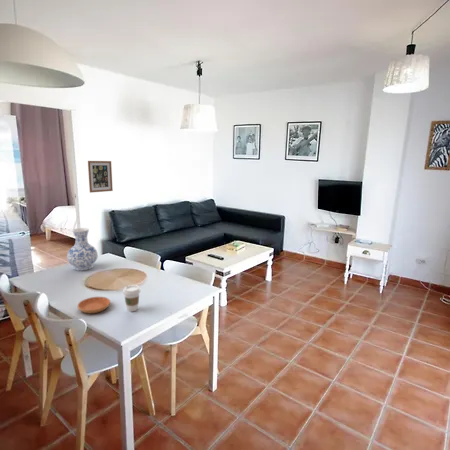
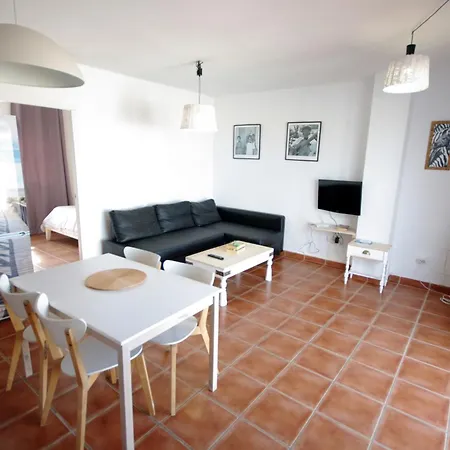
- vase [66,227,99,272]
- coffee cup [122,284,142,313]
- wall art [87,160,114,194]
- saucer [77,296,111,314]
